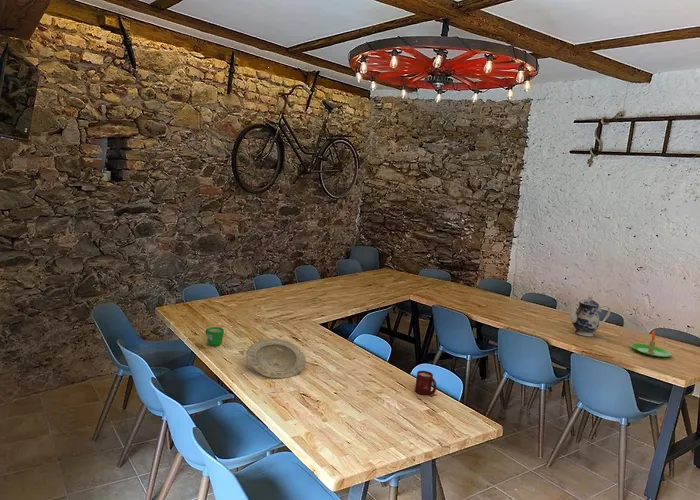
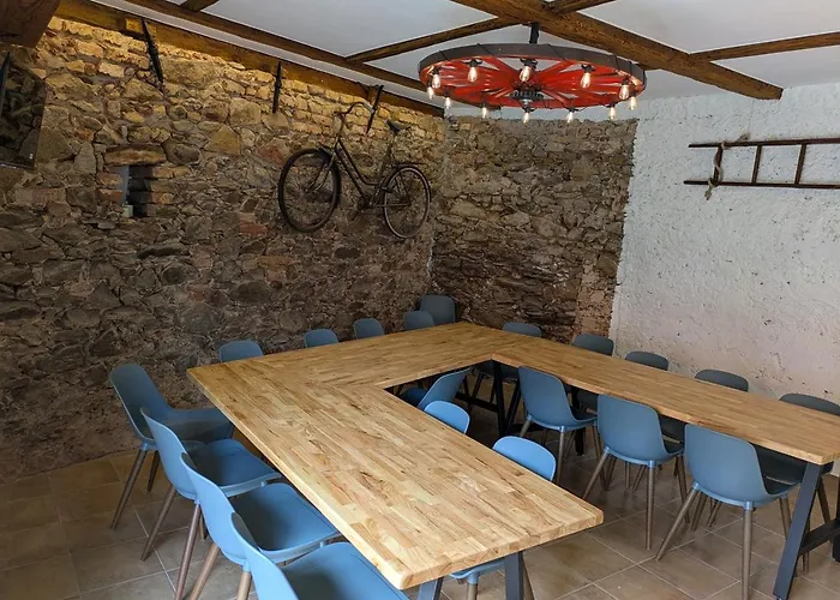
- candle [630,329,673,358]
- teapot [566,294,612,337]
- cup [414,370,438,396]
- mug [205,326,225,347]
- plate [245,338,307,379]
